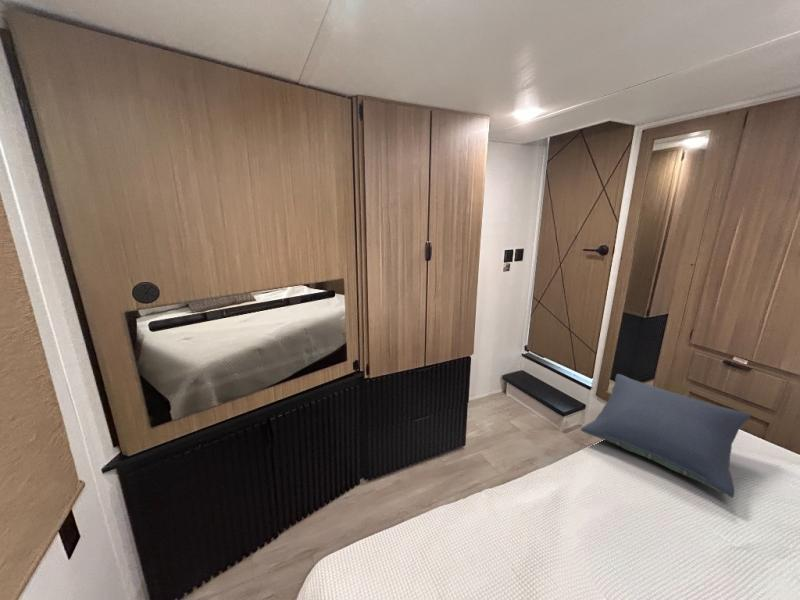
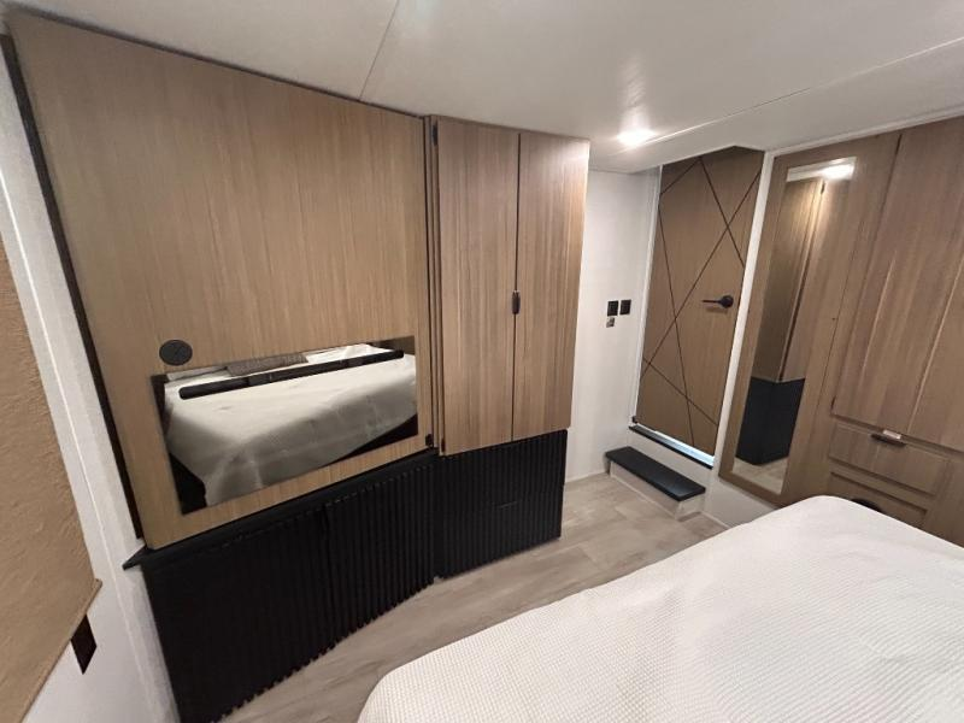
- pillow [580,373,751,499]
